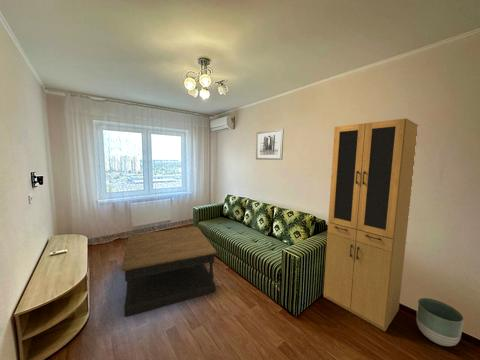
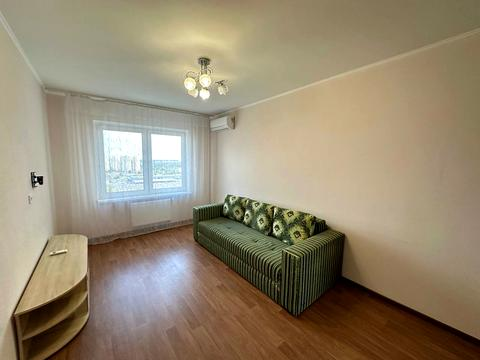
- coffee table [120,226,218,317]
- cabinet [323,117,419,332]
- wall art [255,128,285,161]
- planter [416,297,465,347]
